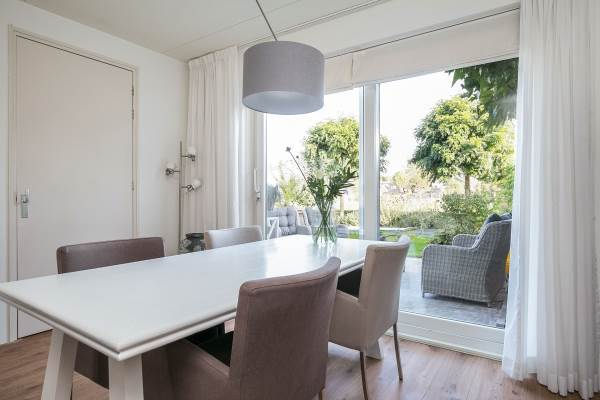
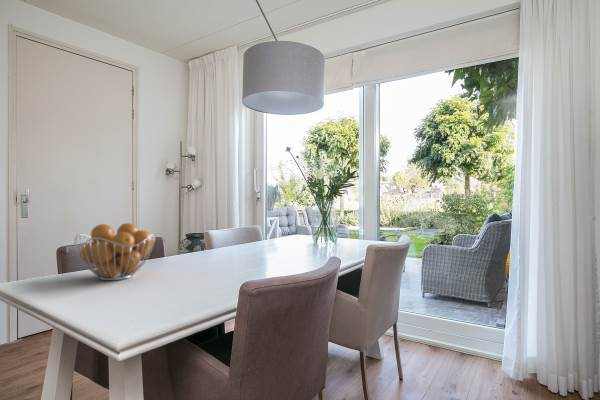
+ fruit basket [73,222,157,281]
